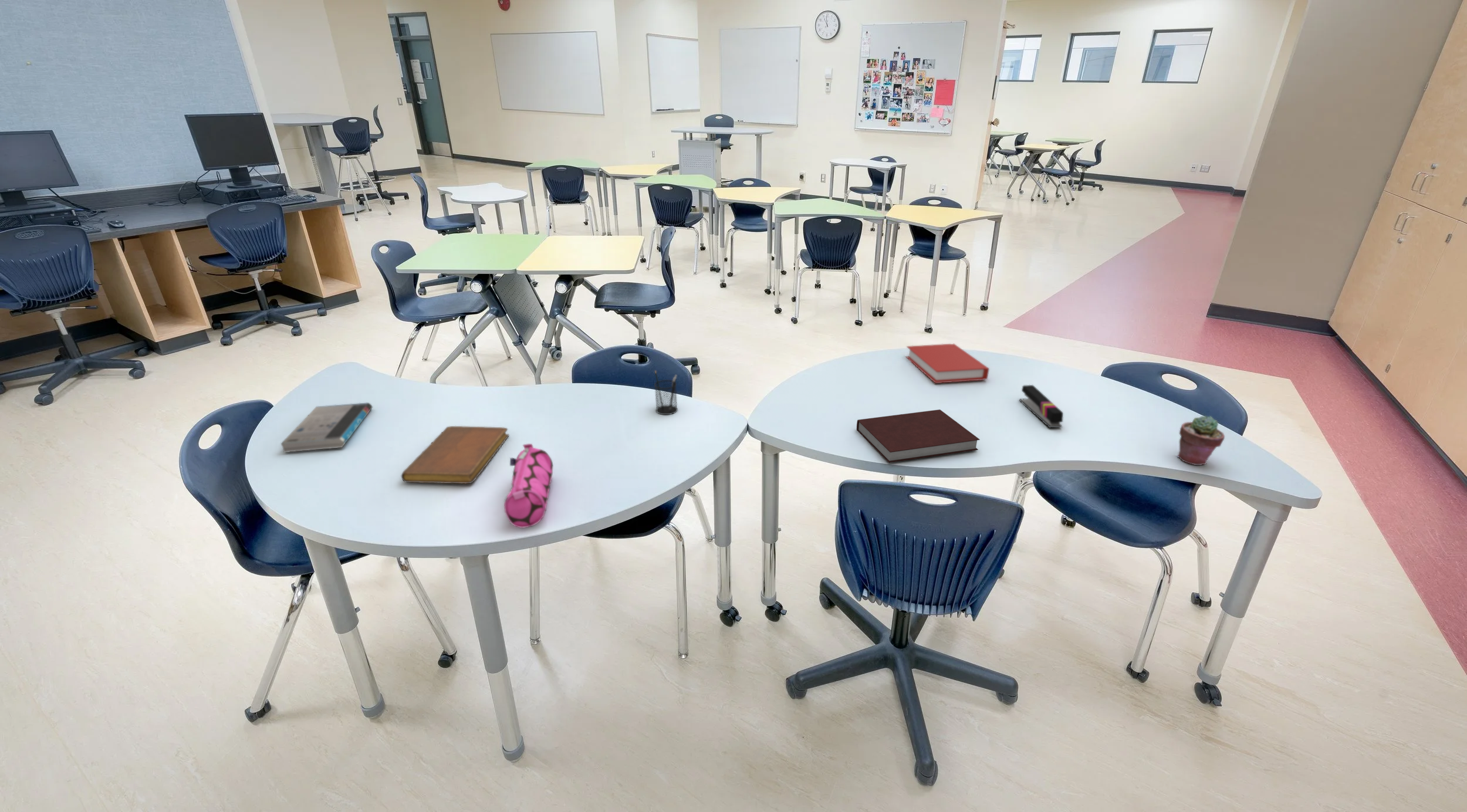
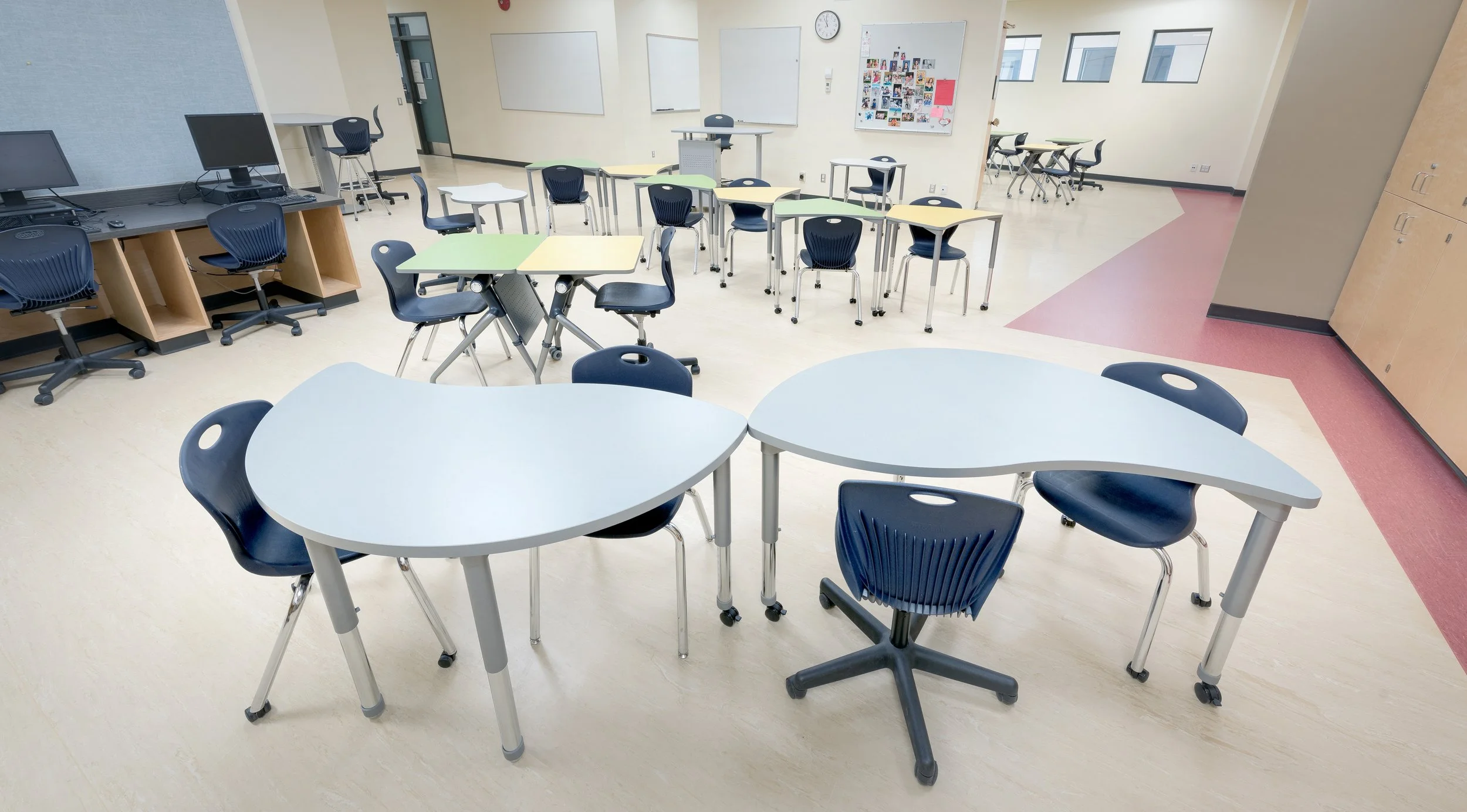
- book [905,343,990,384]
- notebook [856,409,981,463]
- potted succulent [1177,415,1225,466]
- pencil case [503,443,553,529]
- stapler [1019,384,1064,428]
- book [280,402,373,453]
- pencil holder [654,369,678,415]
- notebook [401,425,509,484]
